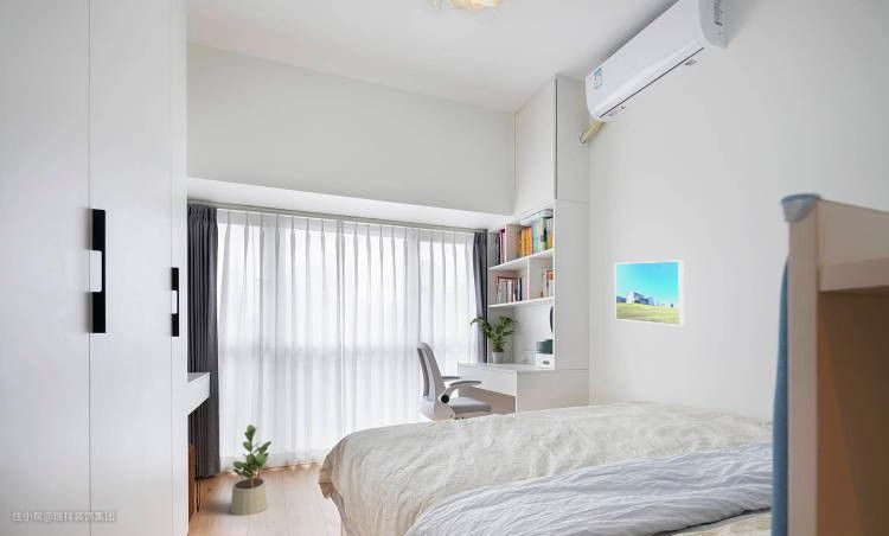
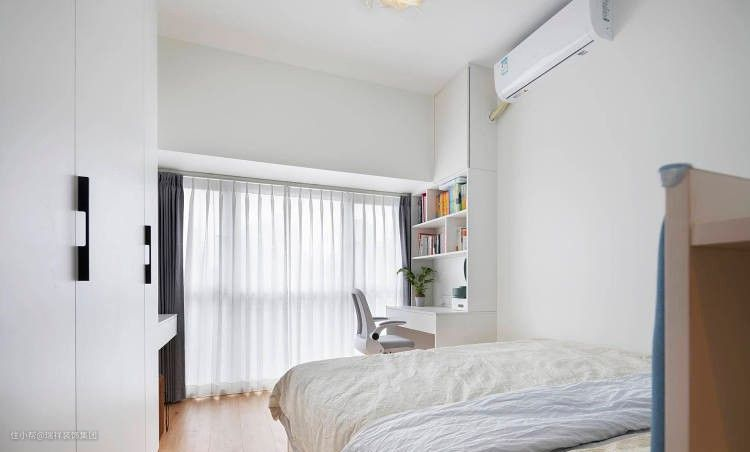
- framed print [614,259,685,327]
- potted plant [230,423,273,517]
